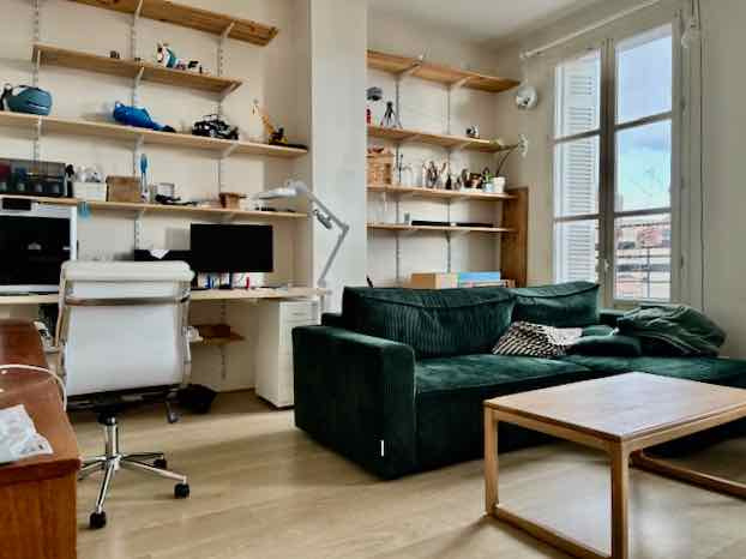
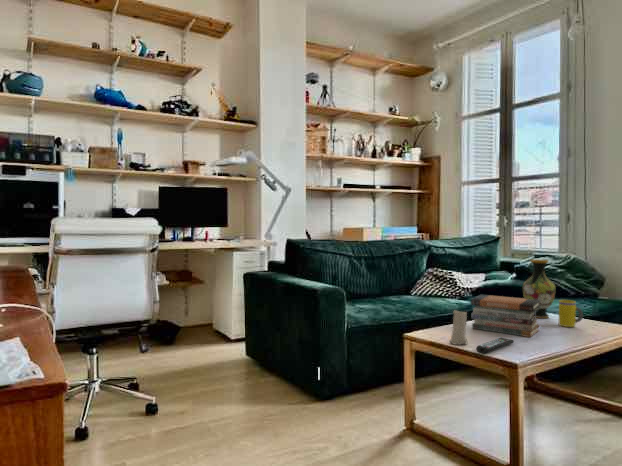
+ vase [522,258,557,319]
+ candle [449,308,468,346]
+ book stack [470,294,540,338]
+ mug [558,299,584,328]
+ remote control [475,337,515,355]
